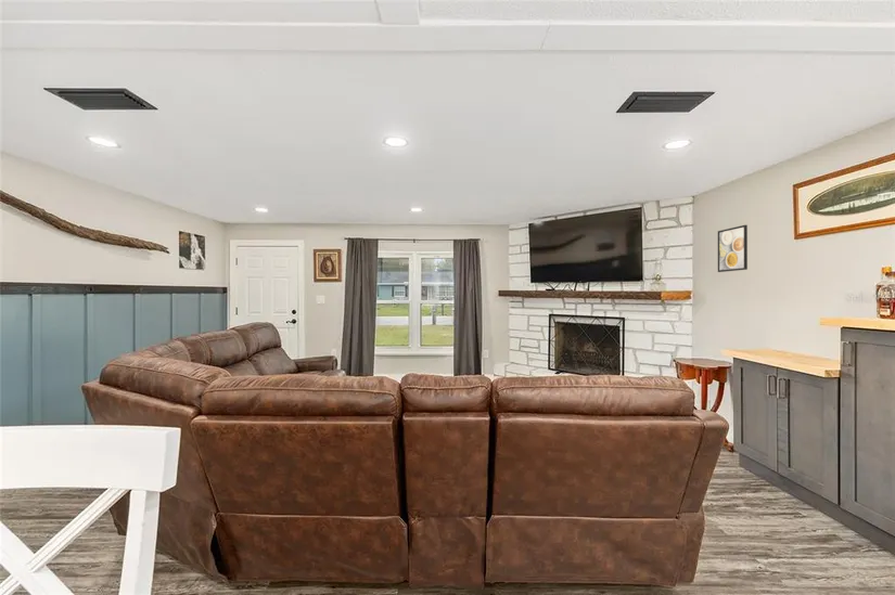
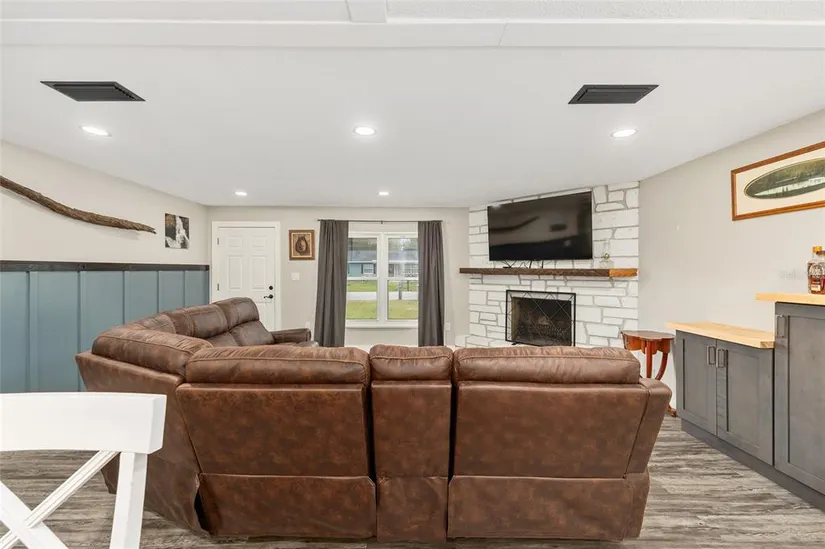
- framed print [717,224,749,273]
